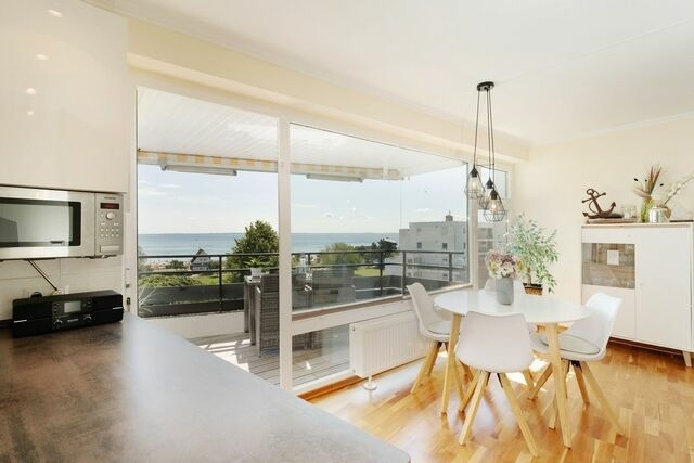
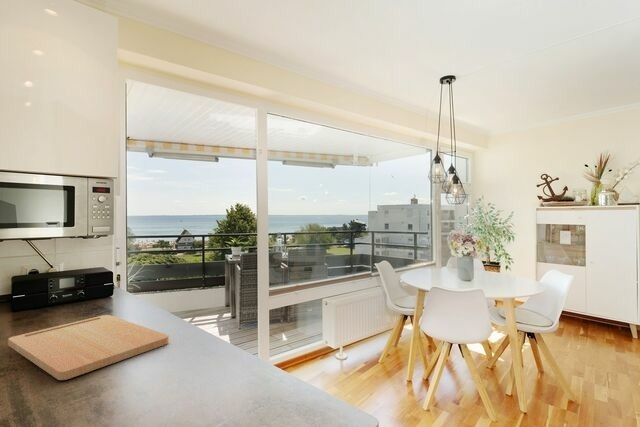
+ cutting board [7,314,170,381]
